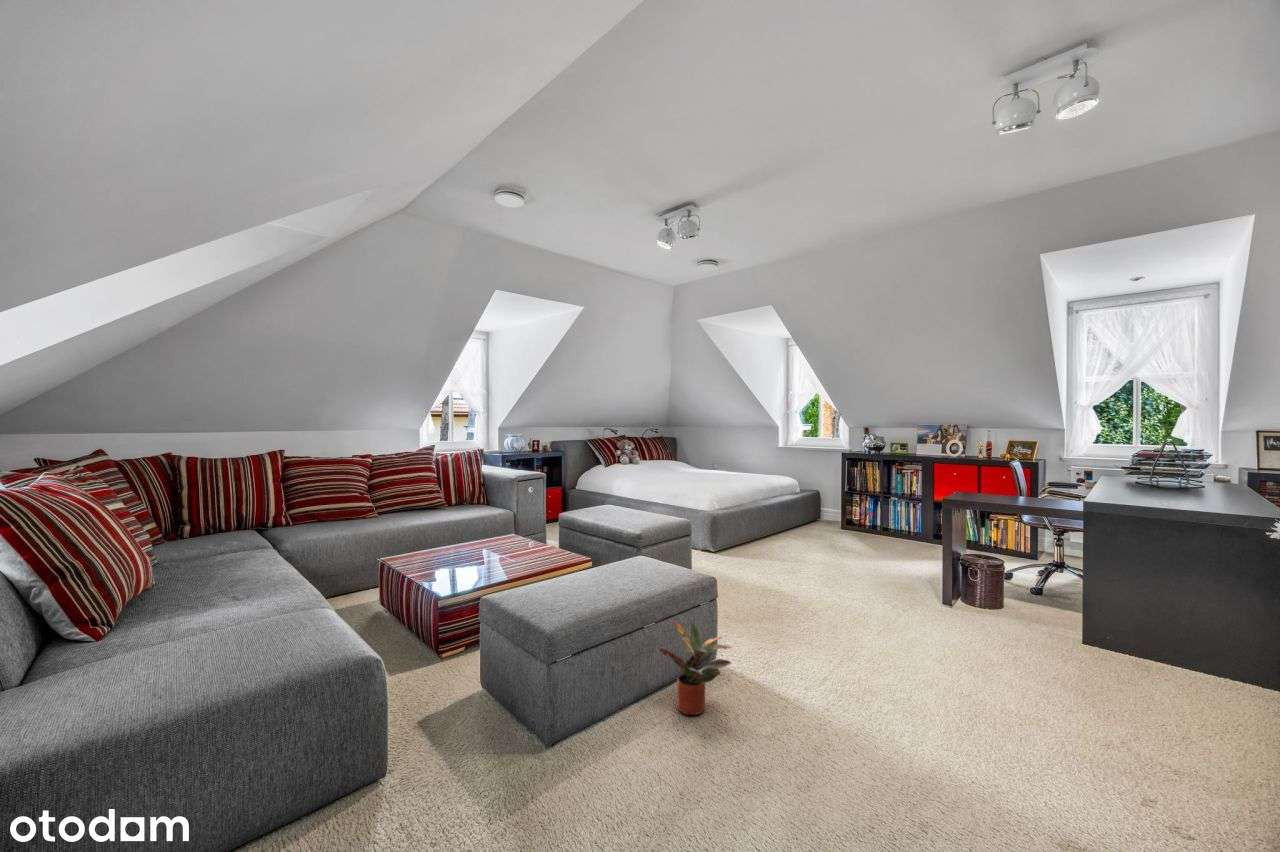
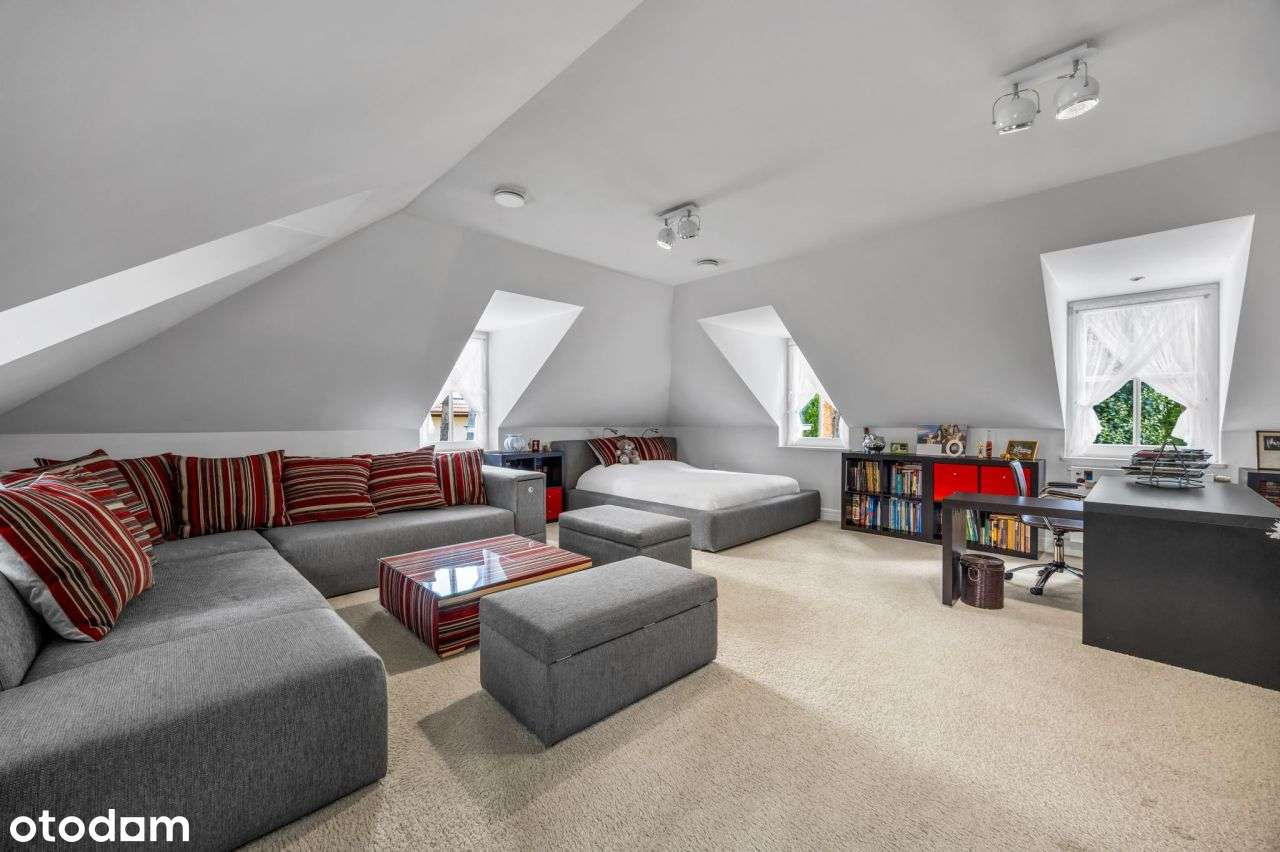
- potted plant [657,618,734,716]
